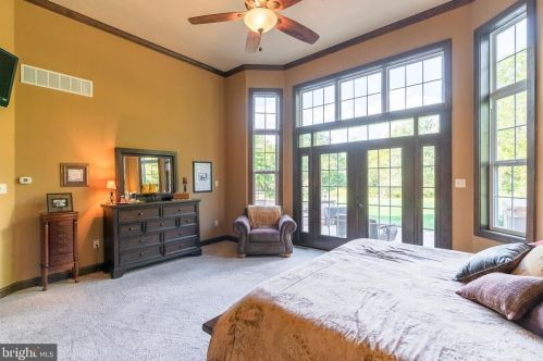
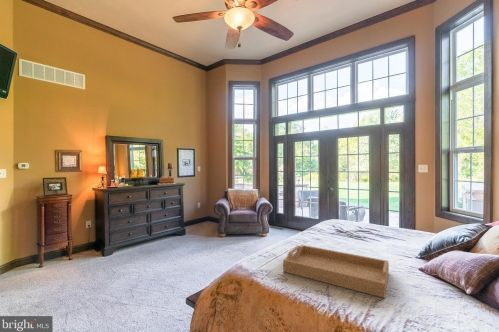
+ serving tray [282,244,390,299]
